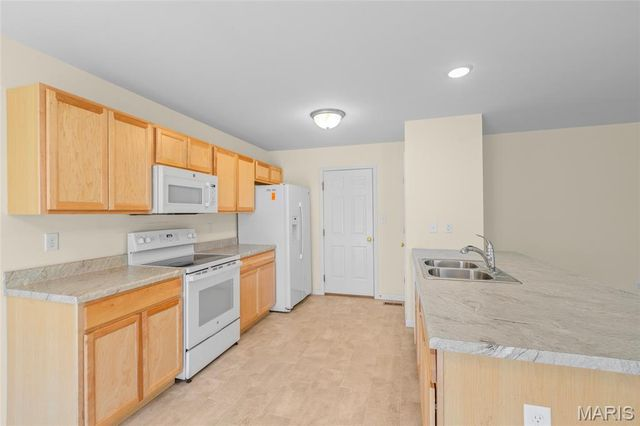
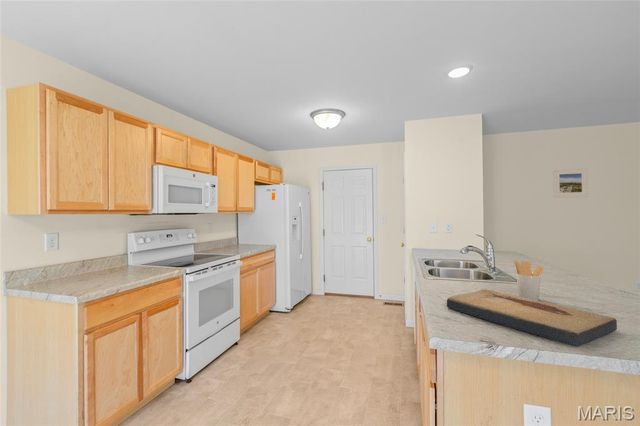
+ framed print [552,167,589,199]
+ utensil holder [513,260,545,301]
+ fish fossil [446,289,618,348]
